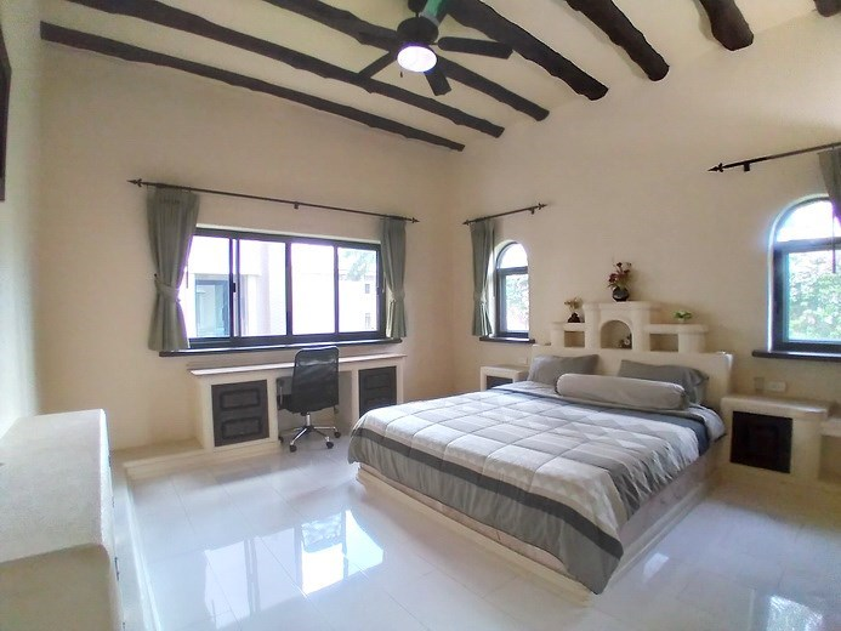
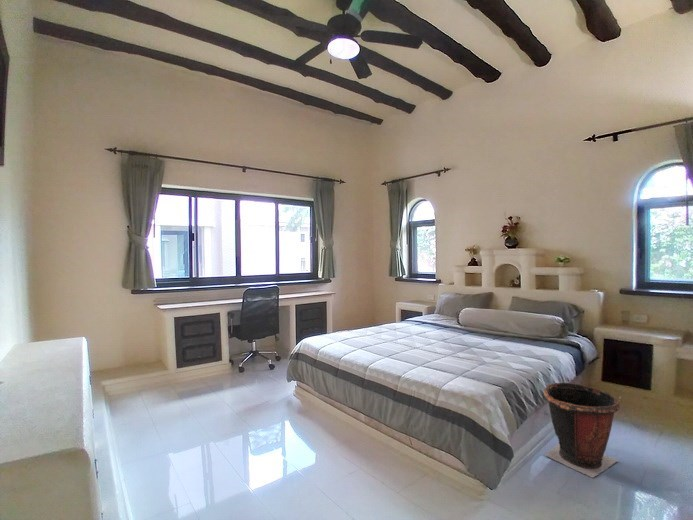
+ waste bin [542,381,623,478]
